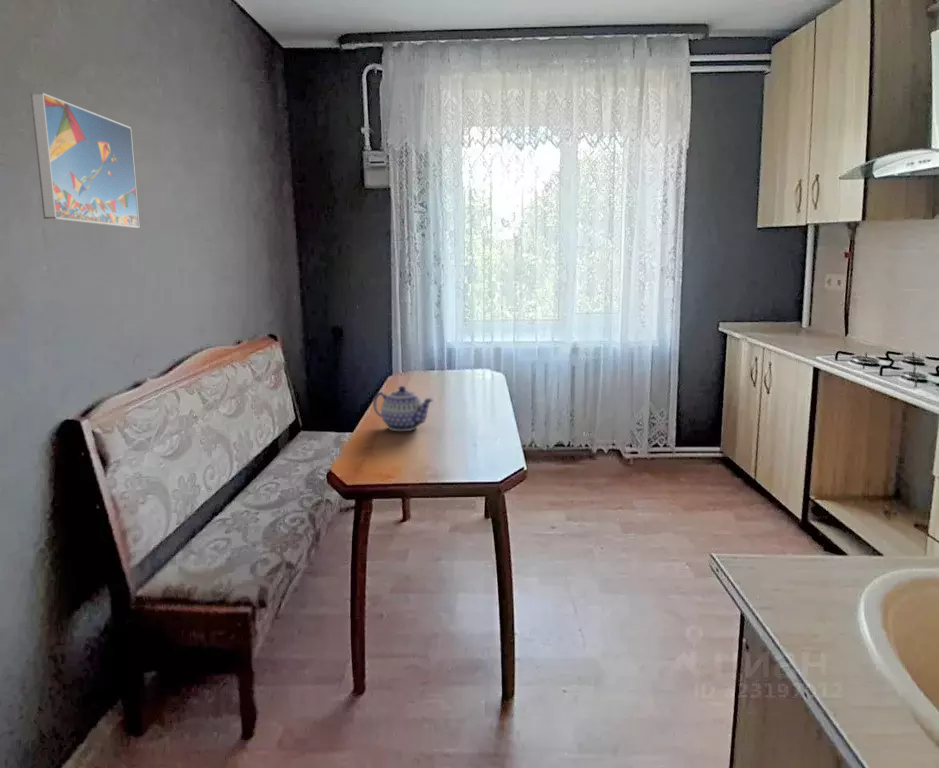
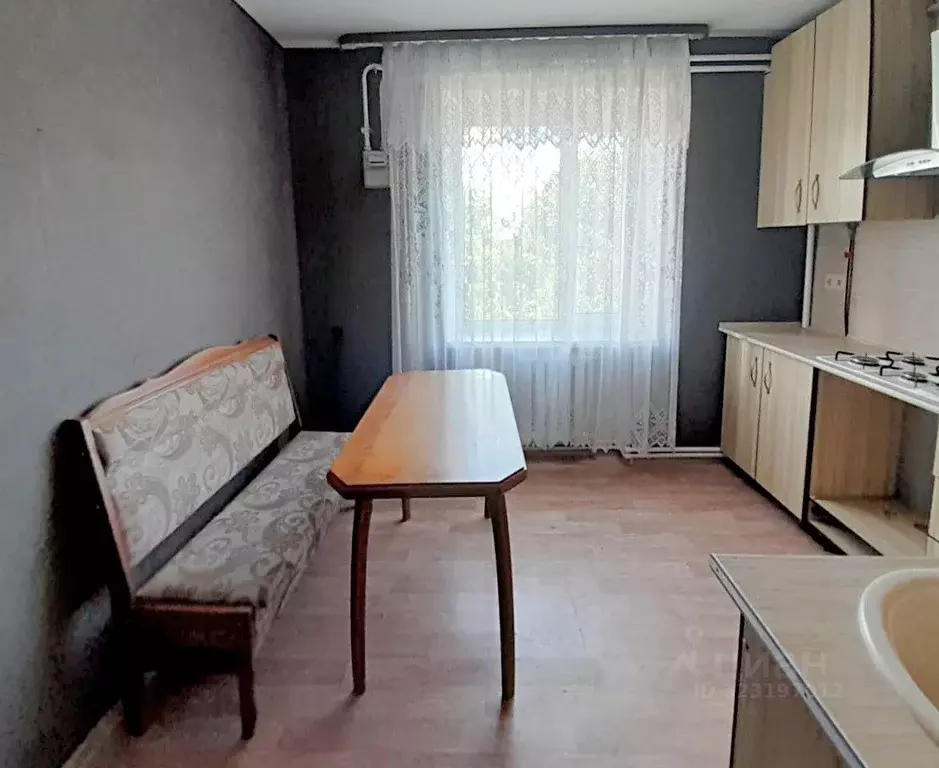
- teapot [372,385,434,432]
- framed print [29,92,141,229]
